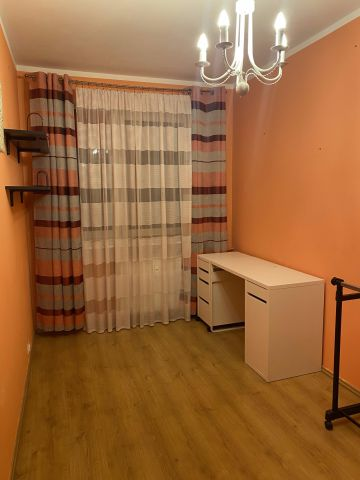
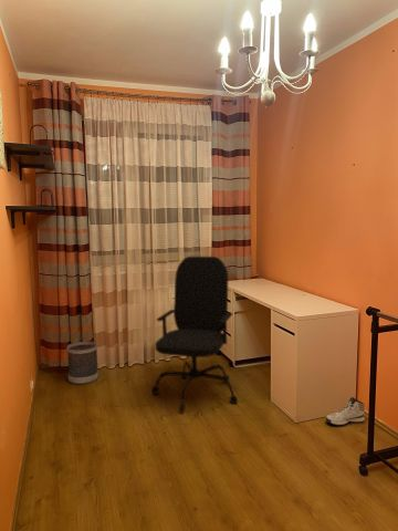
+ sneaker [325,396,366,427]
+ wastebasket [66,340,100,385]
+ office chair [150,256,239,412]
